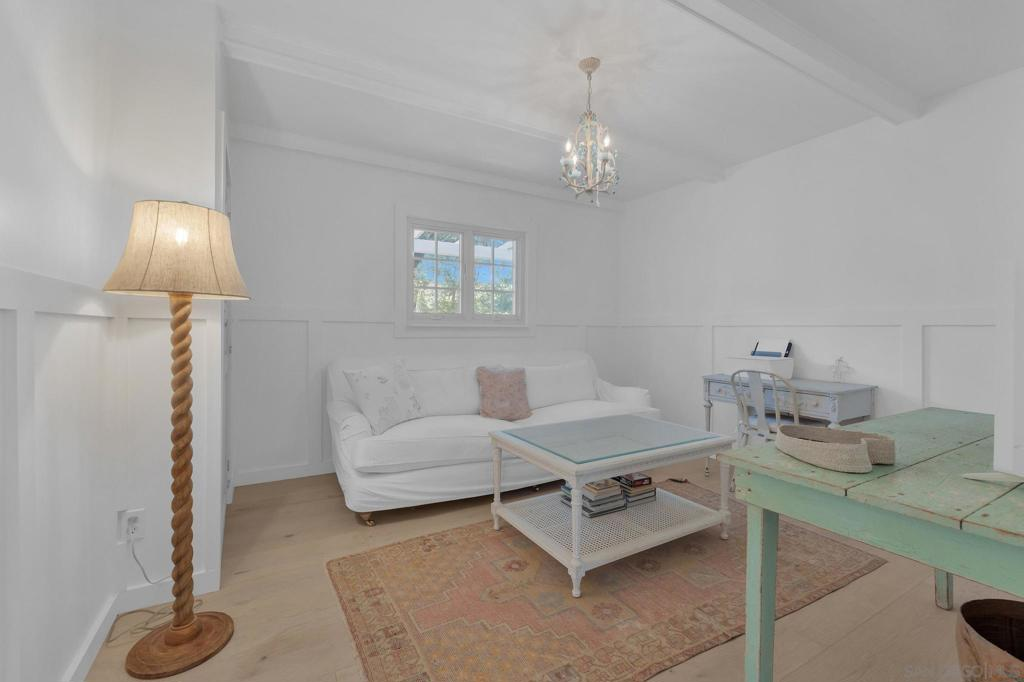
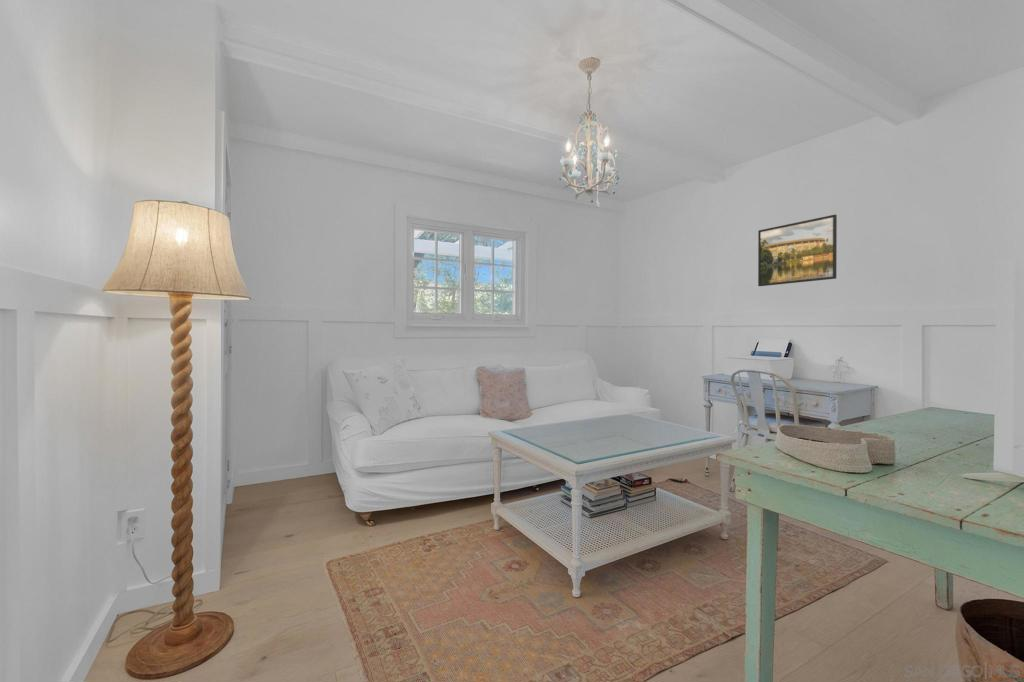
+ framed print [757,214,838,287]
